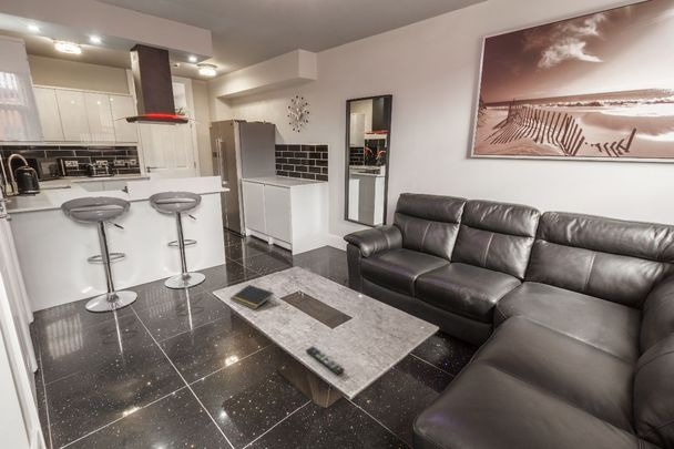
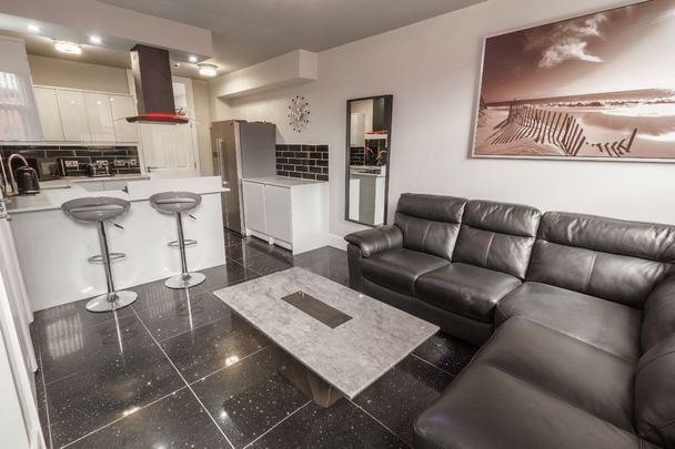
- notepad [229,284,275,310]
- remote control [305,346,346,376]
